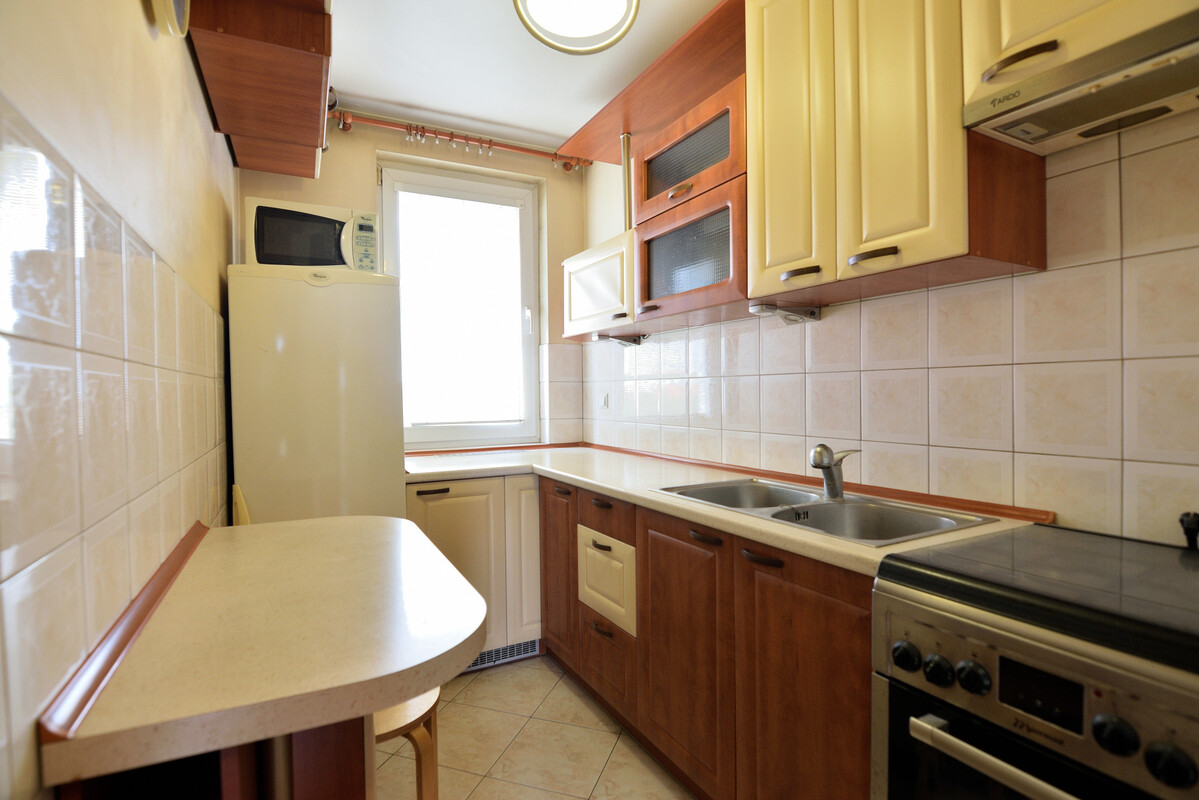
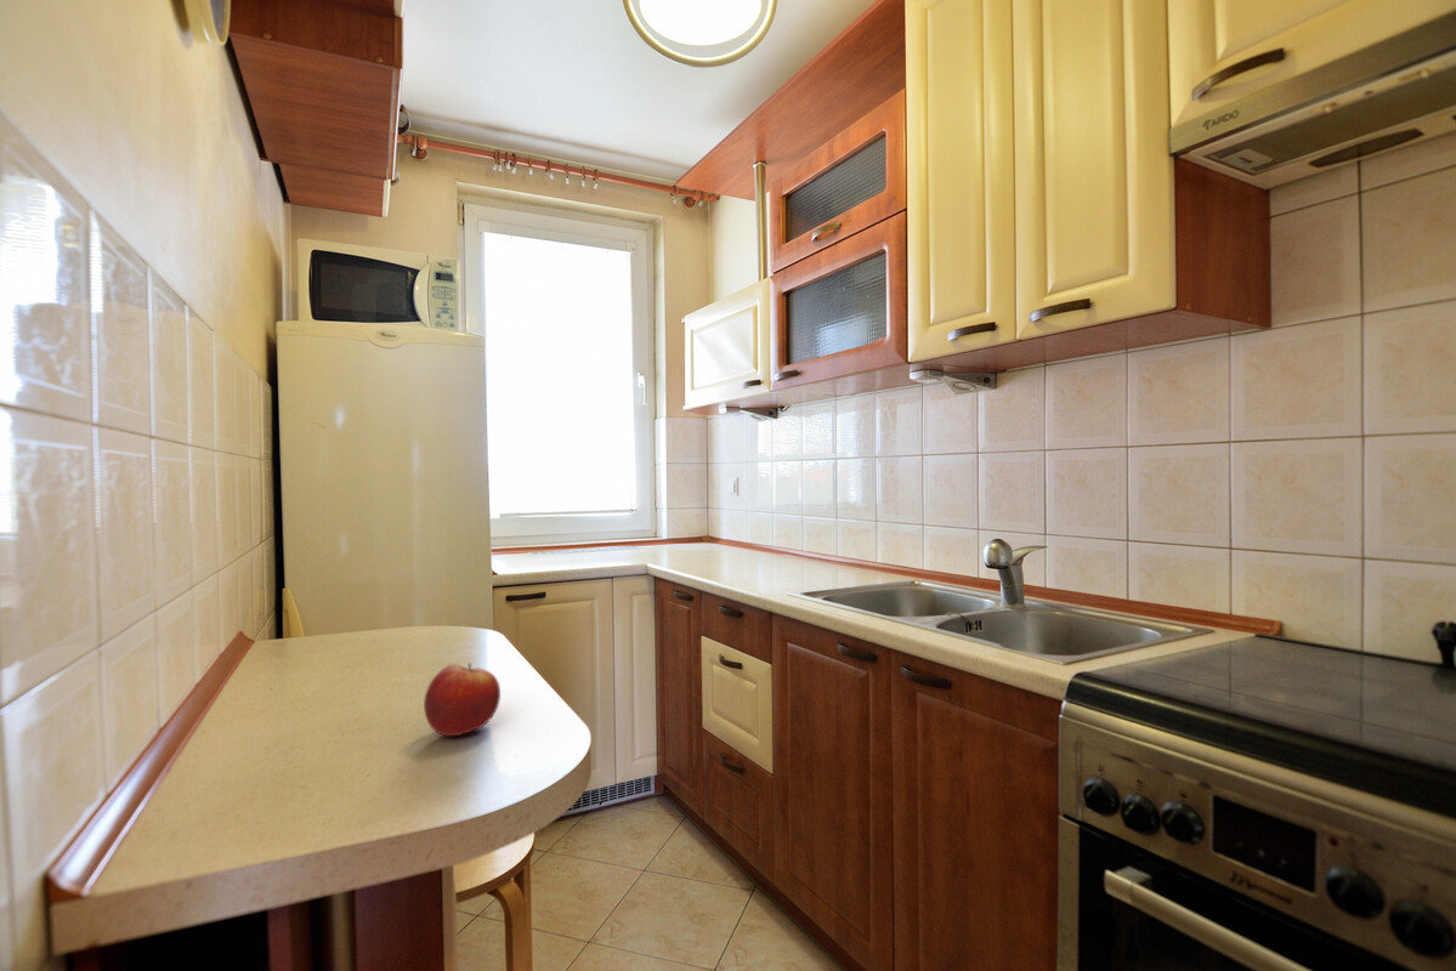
+ fruit [423,661,502,737]
